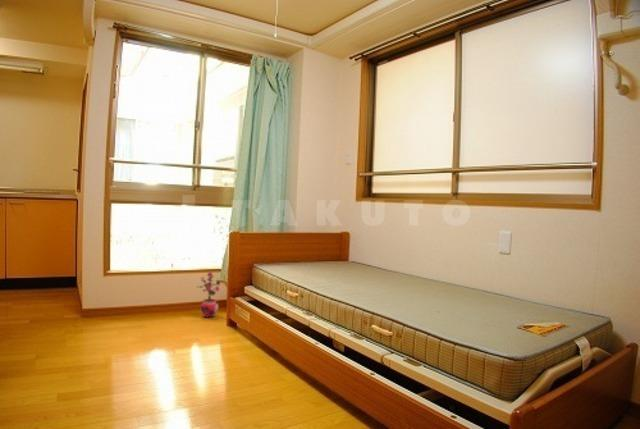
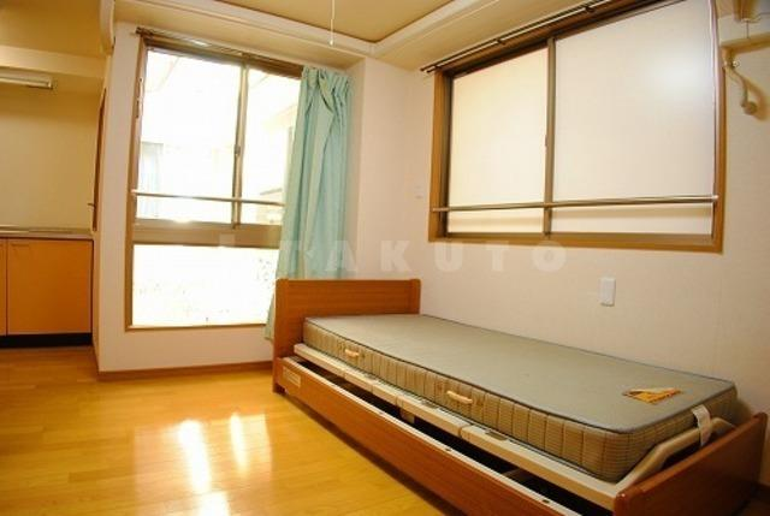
- potted plant [197,271,222,318]
